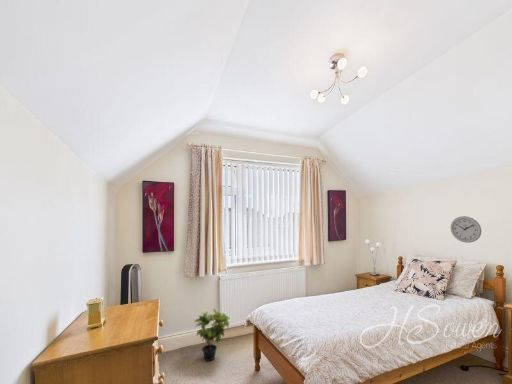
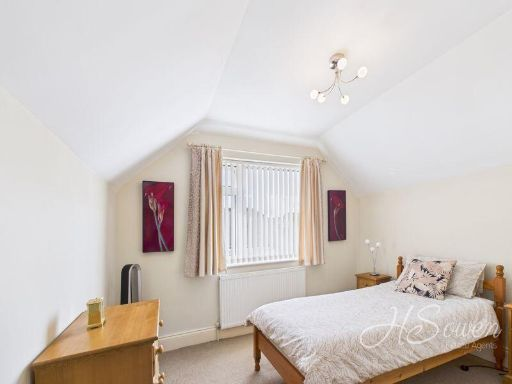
- wall clock [450,215,482,244]
- potted plant [193,308,231,362]
